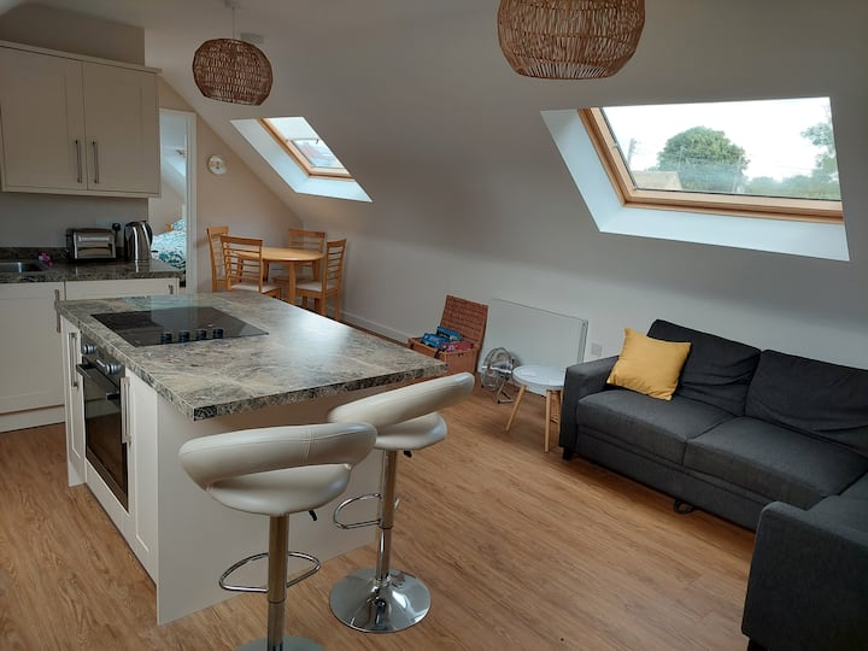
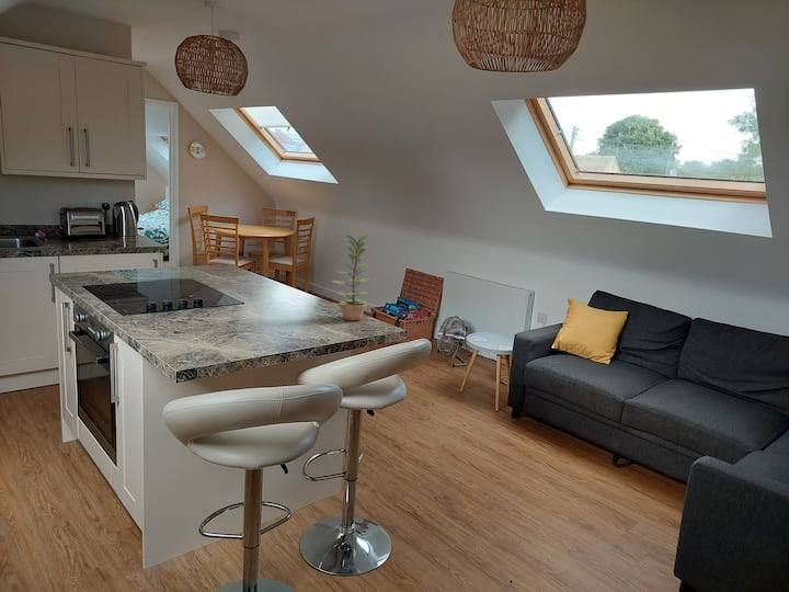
+ plant [329,235,373,321]
